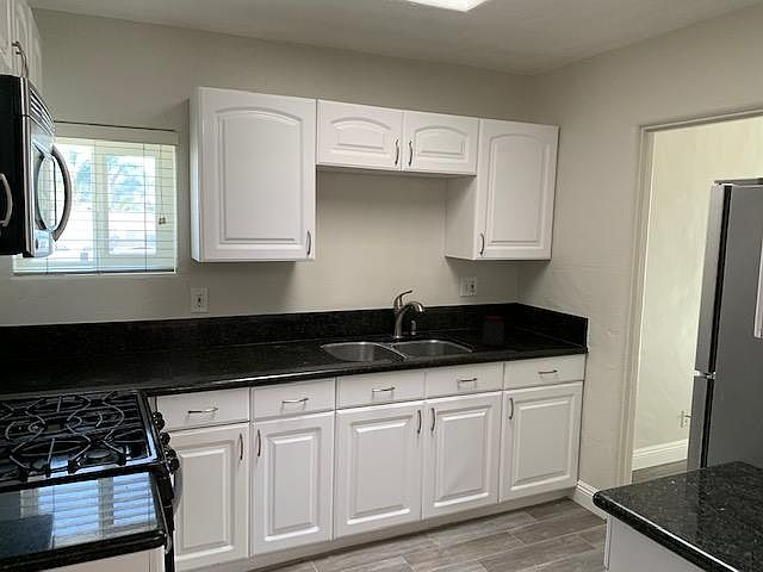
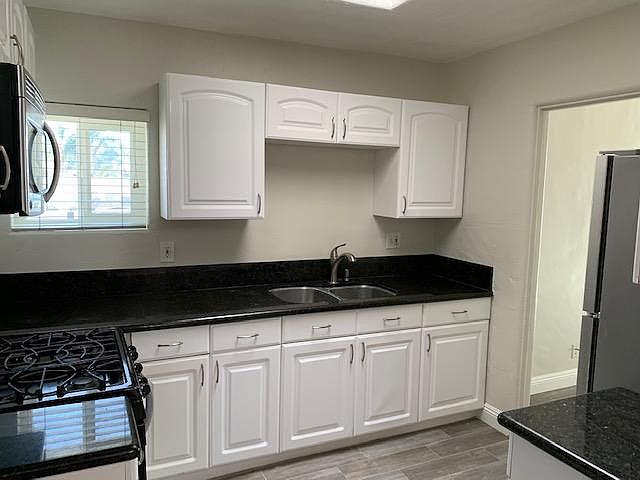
- jar [483,315,505,347]
